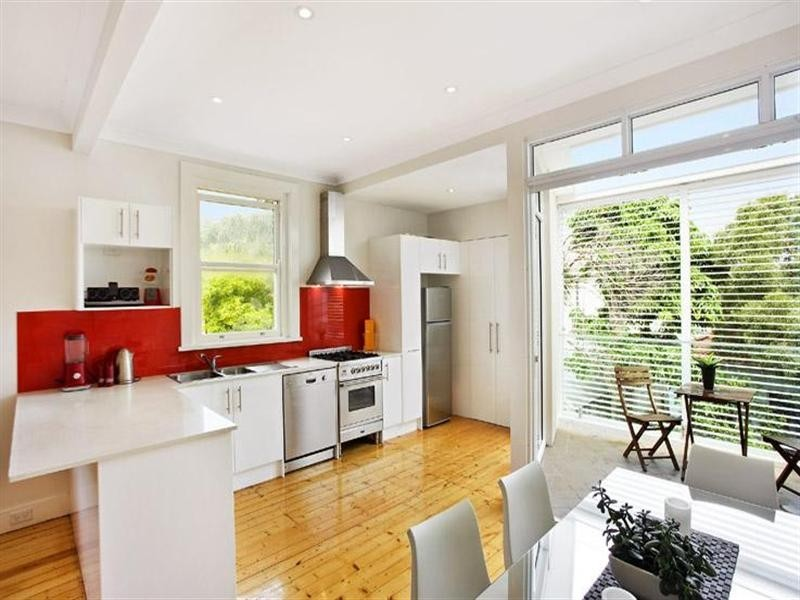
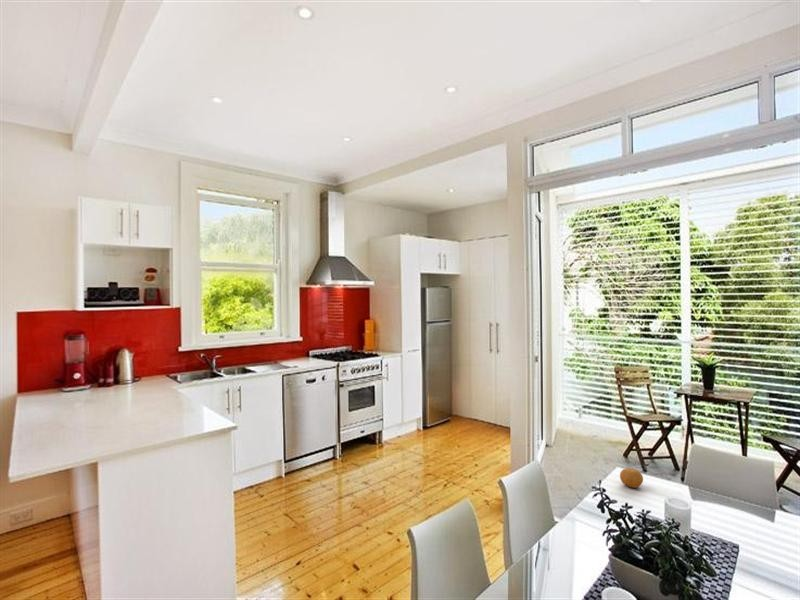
+ fruit [619,467,644,489]
